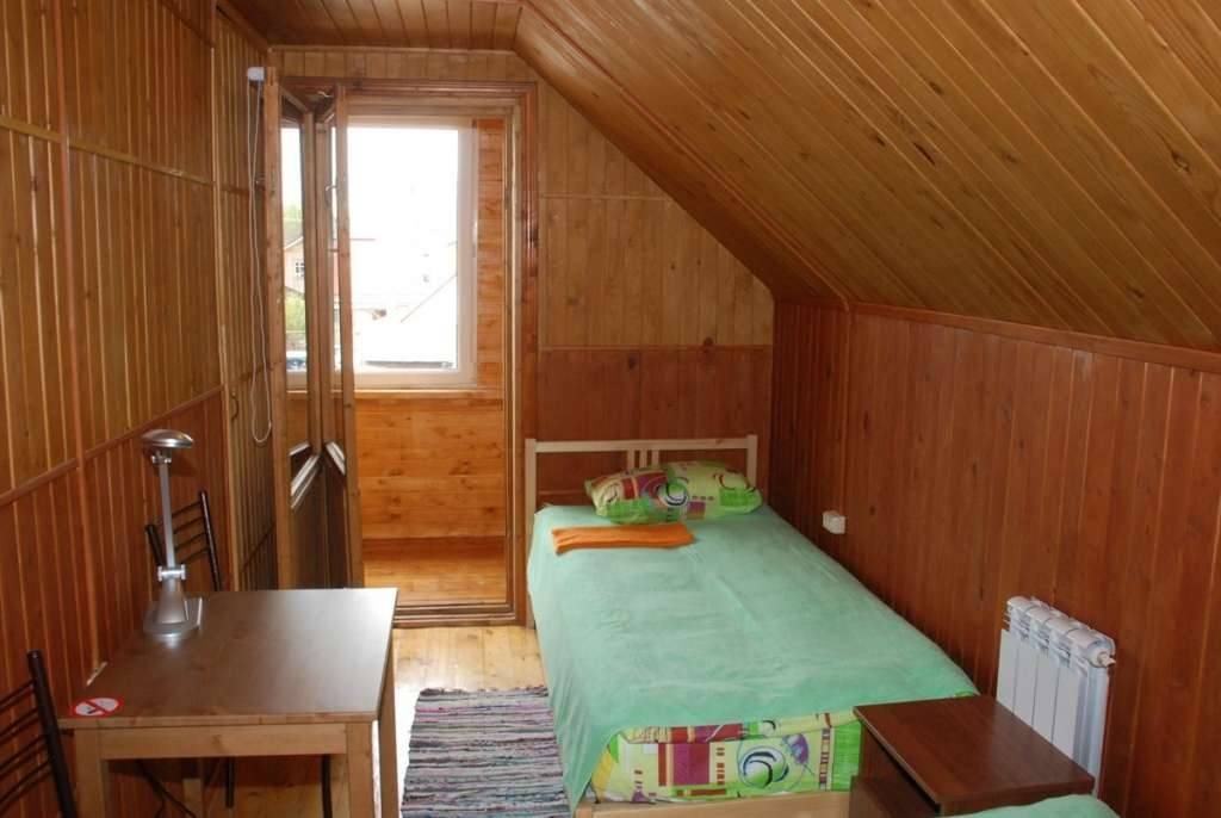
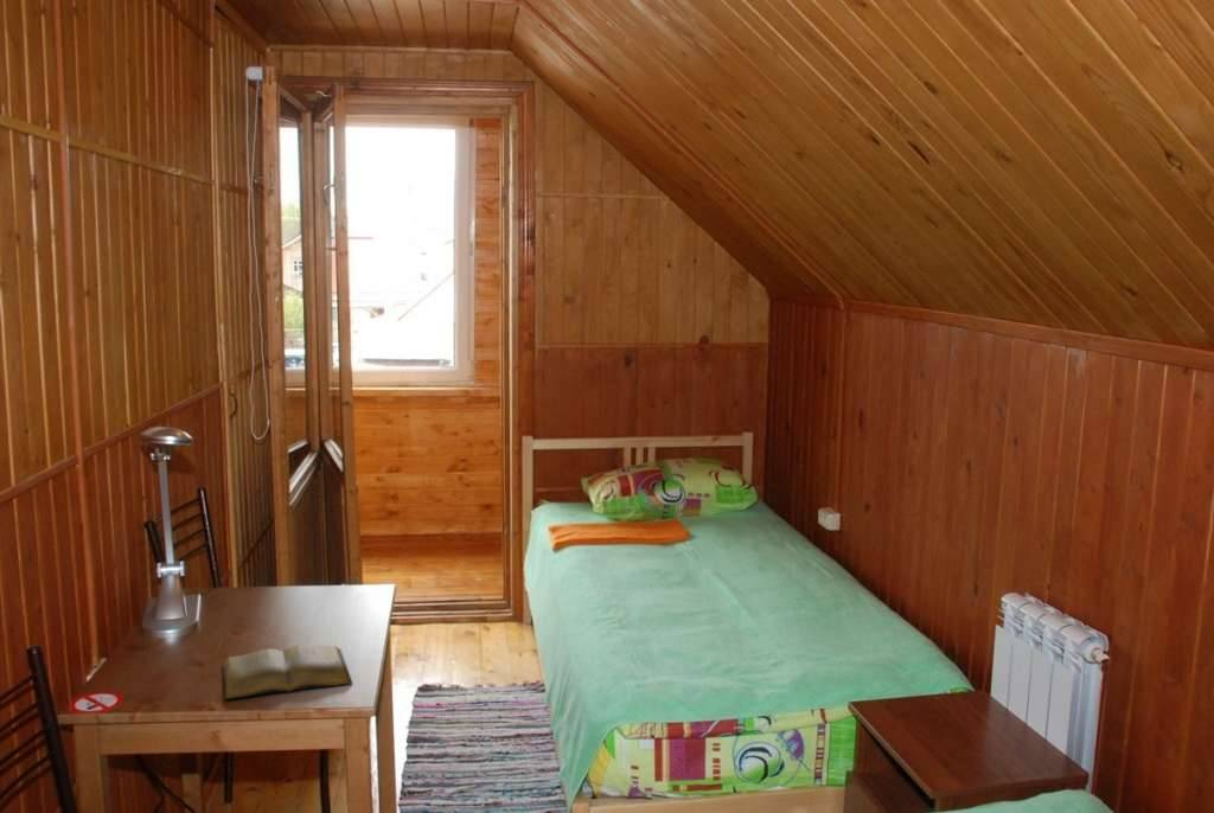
+ book [222,645,353,700]
